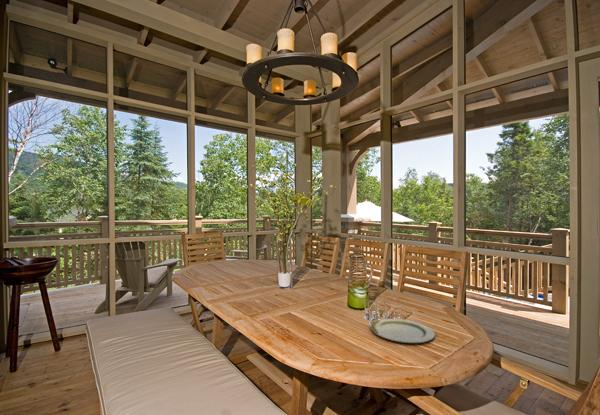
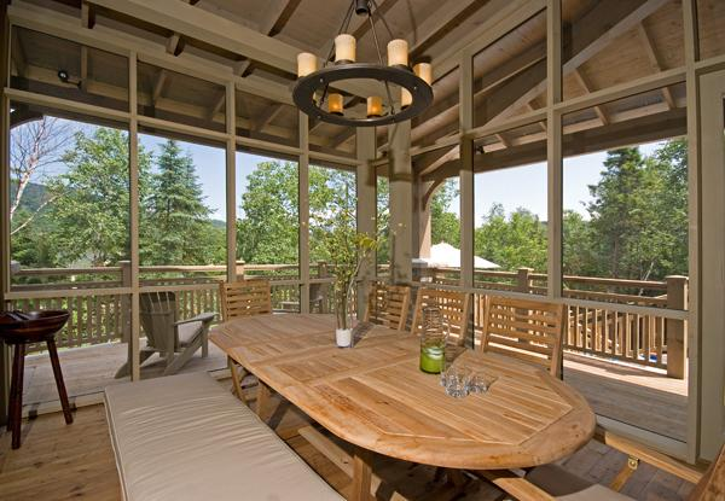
- plate [369,318,436,344]
